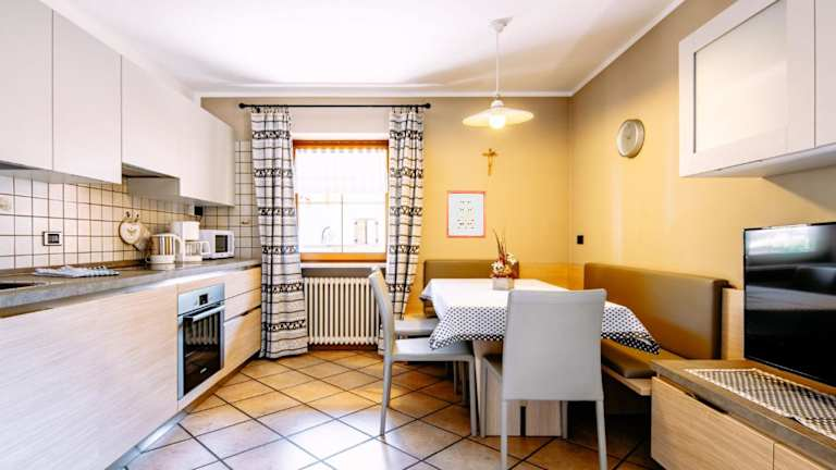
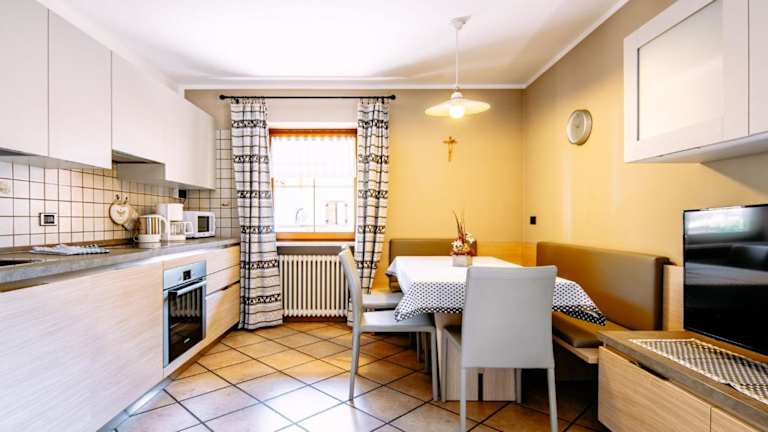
- wall art [445,189,487,239]
